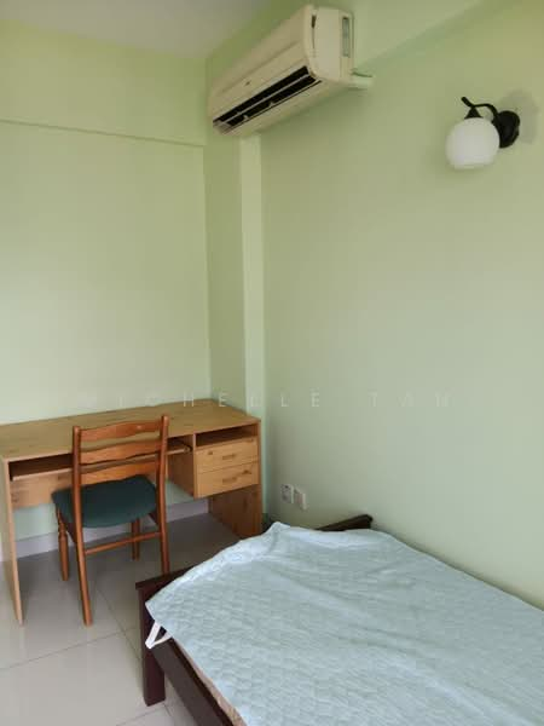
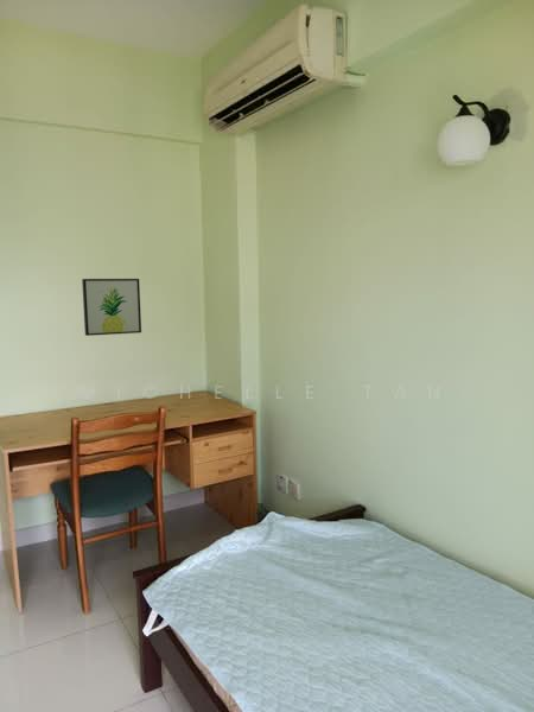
+ wall art [81,278,142,337]
